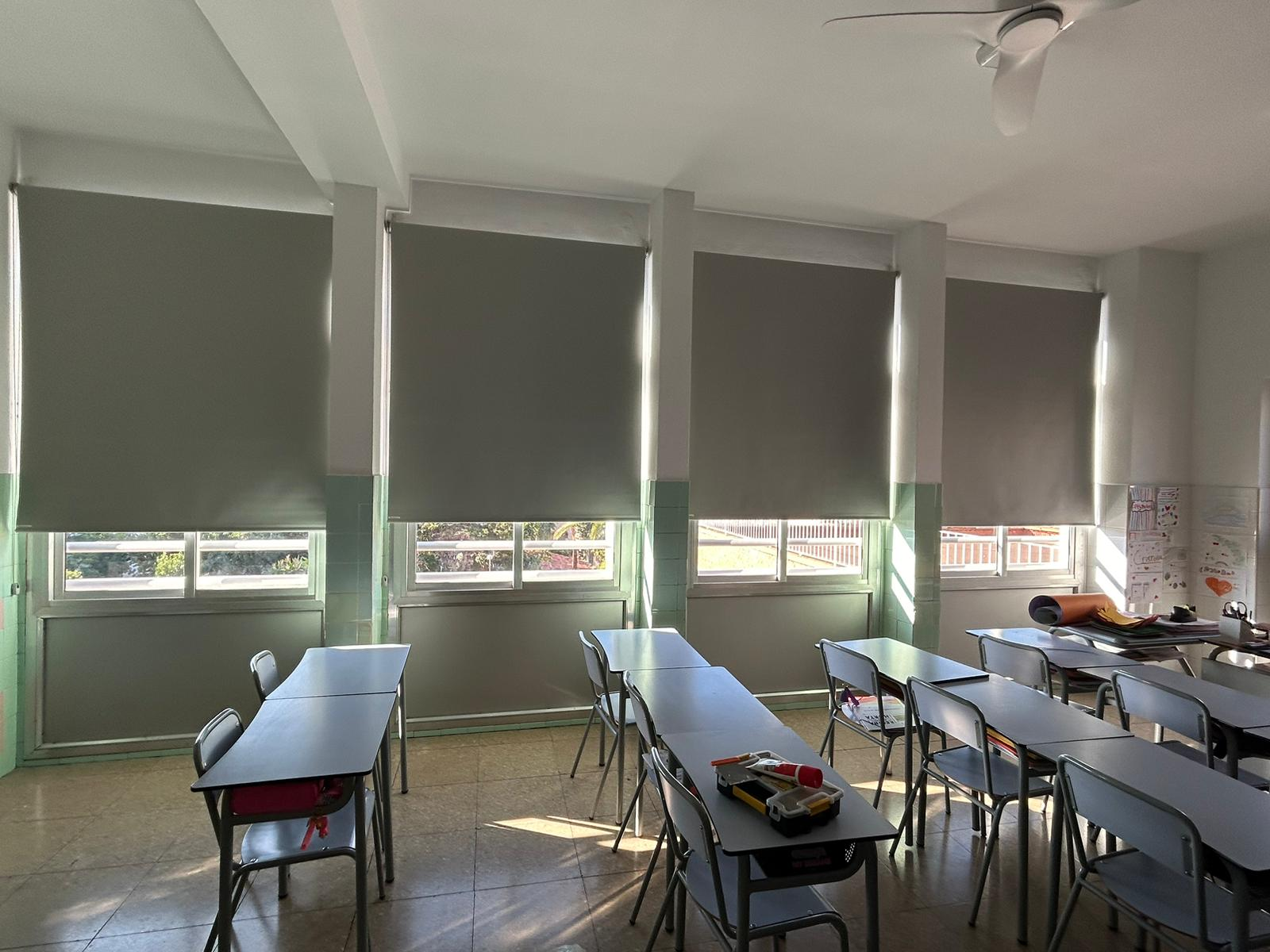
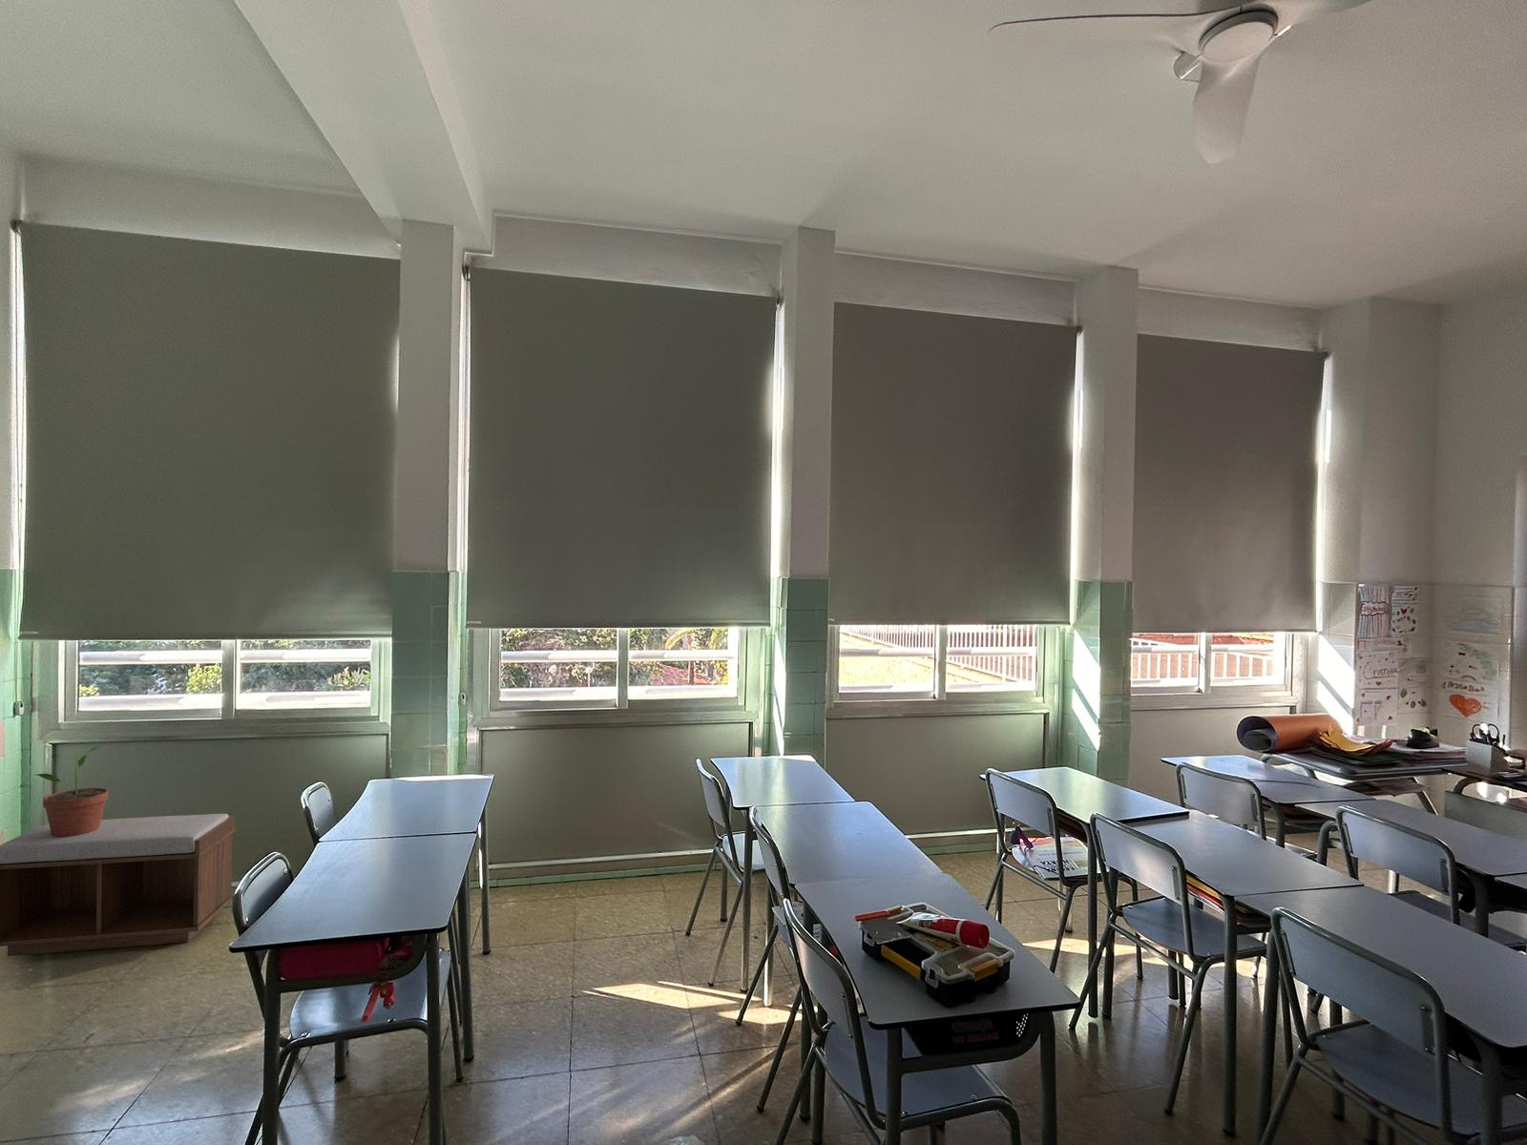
+ potted plant [35,746,108,837]
+ bench [0,813,236,957]
